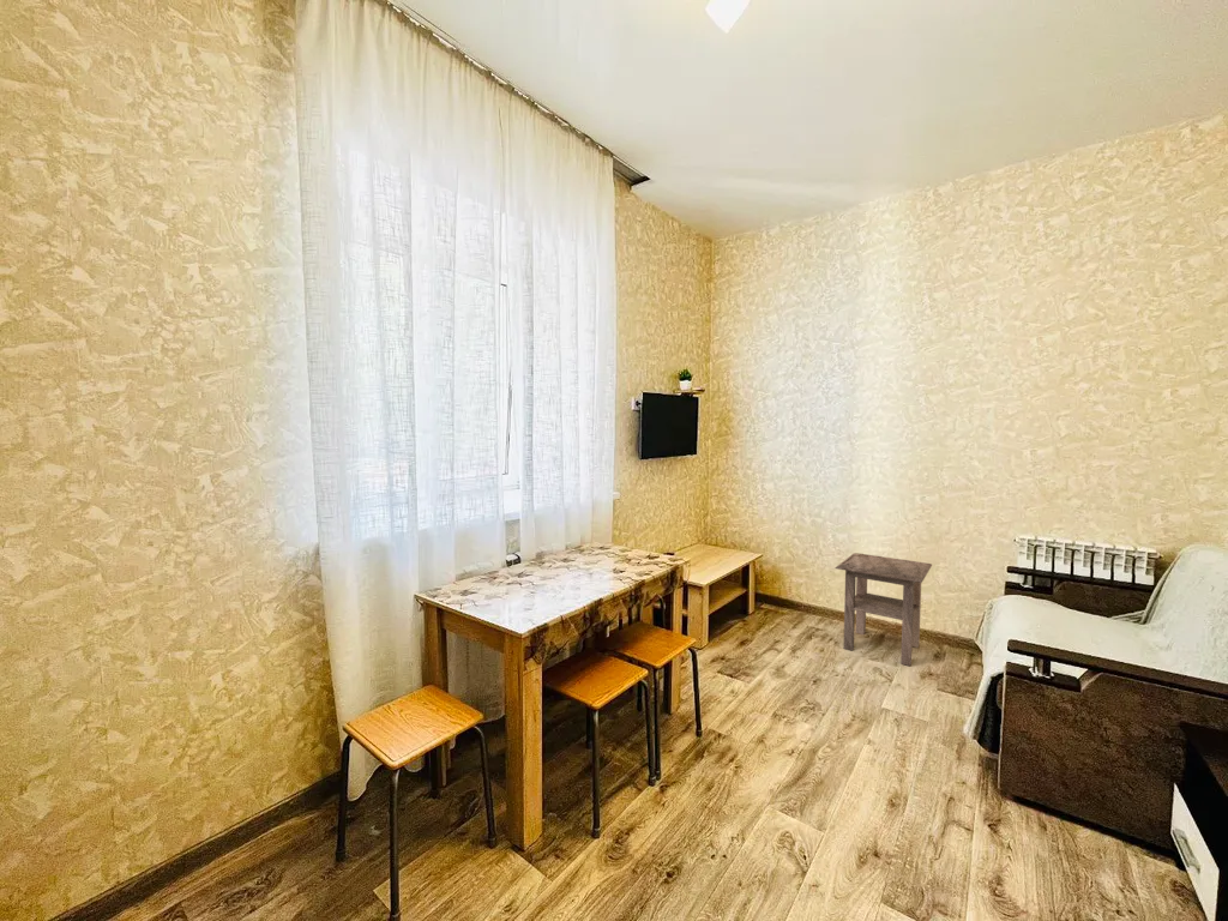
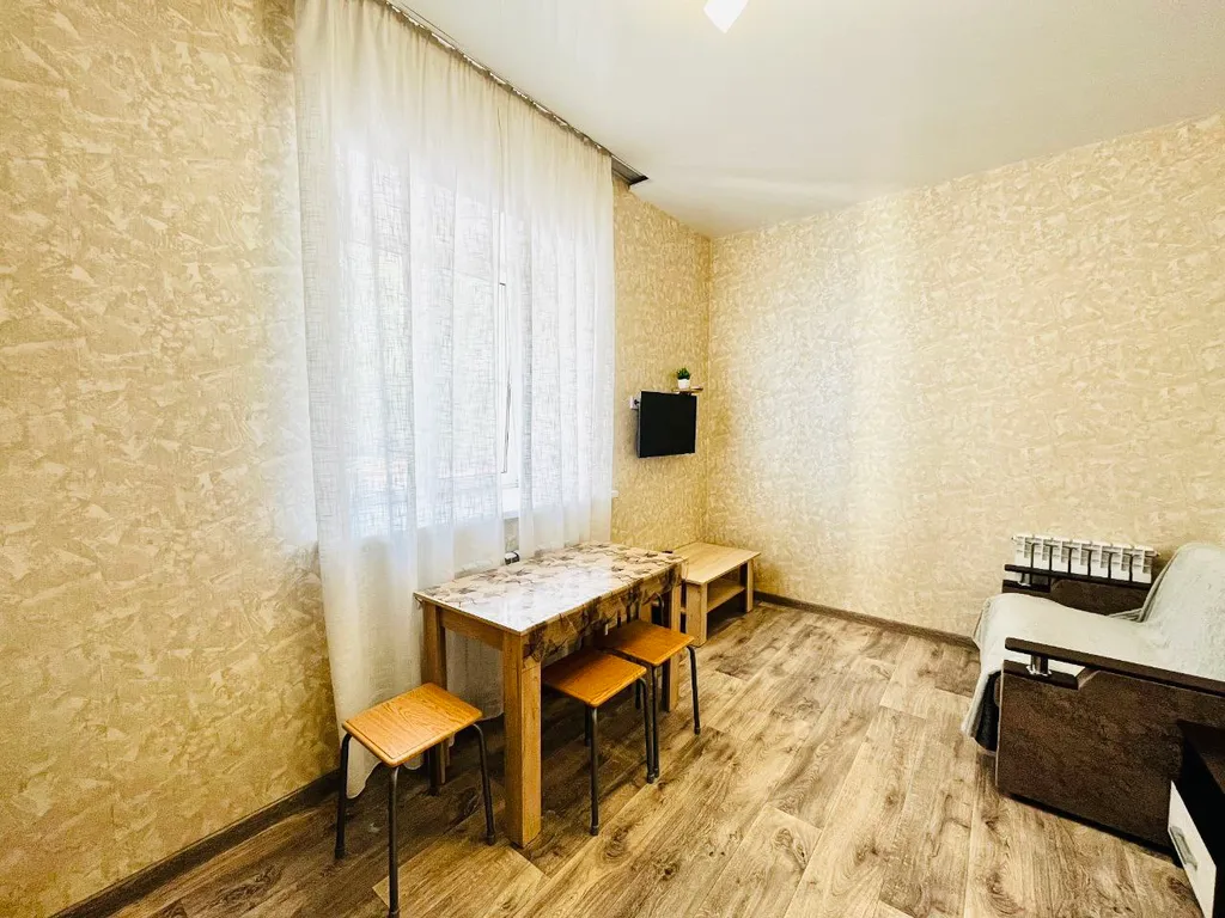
- side table [833,552,933,667]
